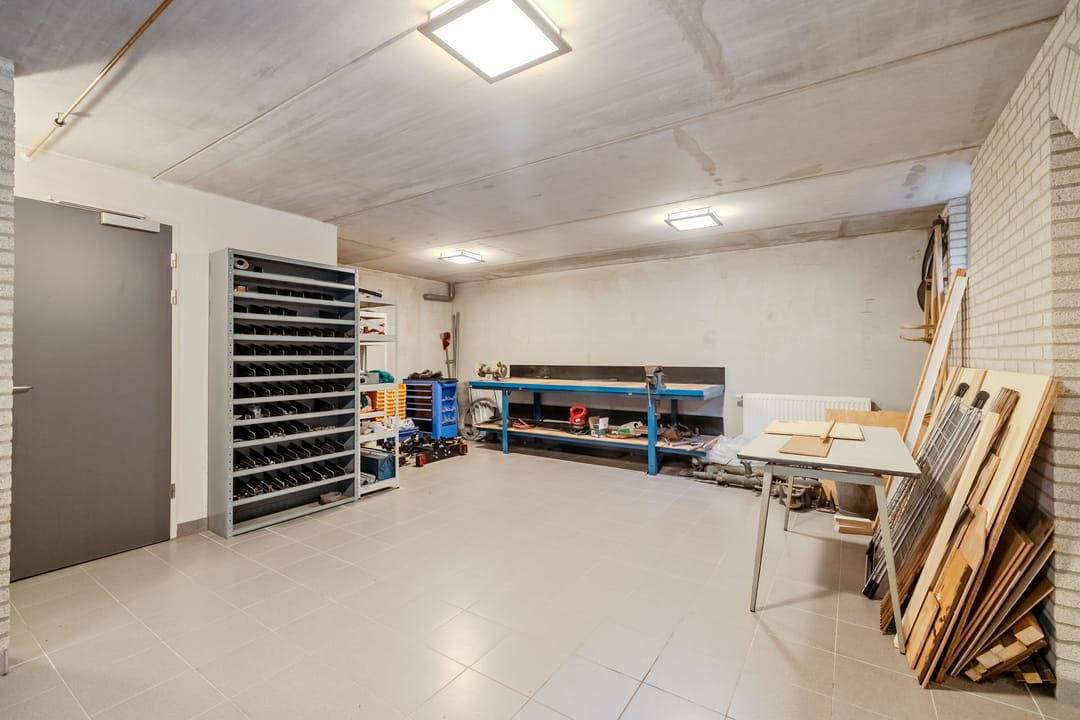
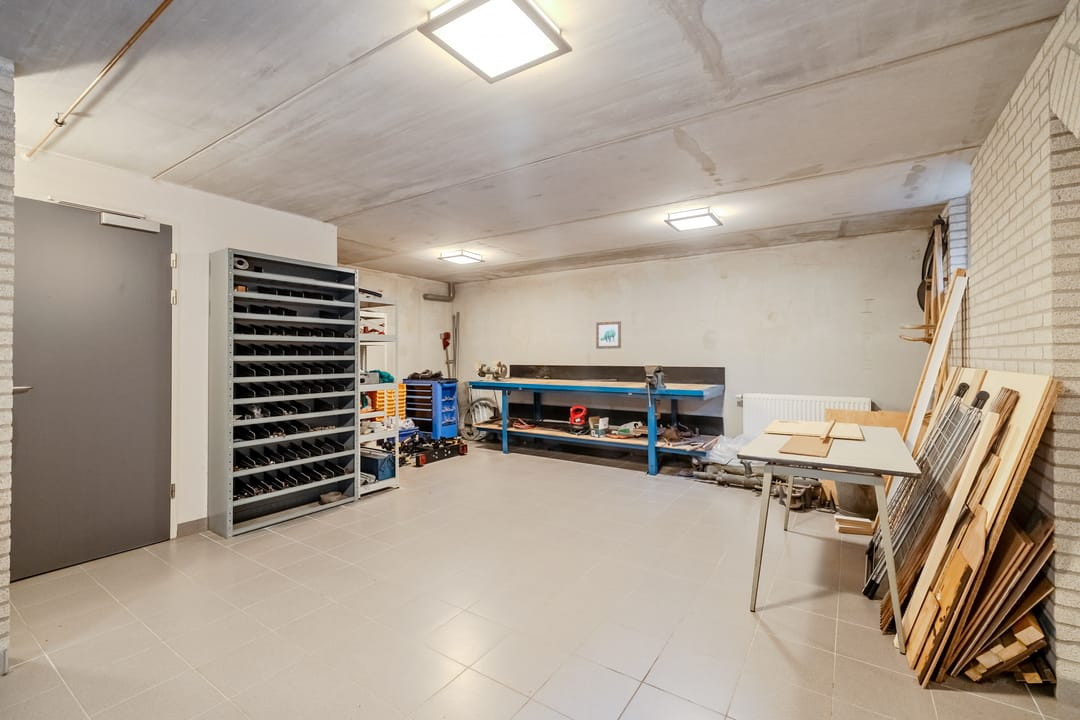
+ wall art [595,320,622,350]
